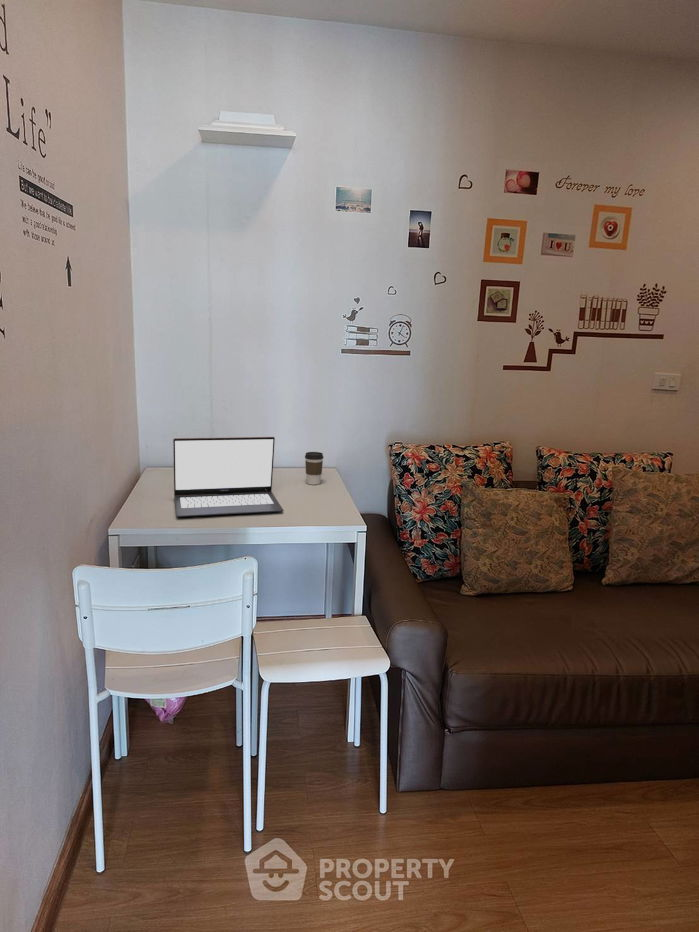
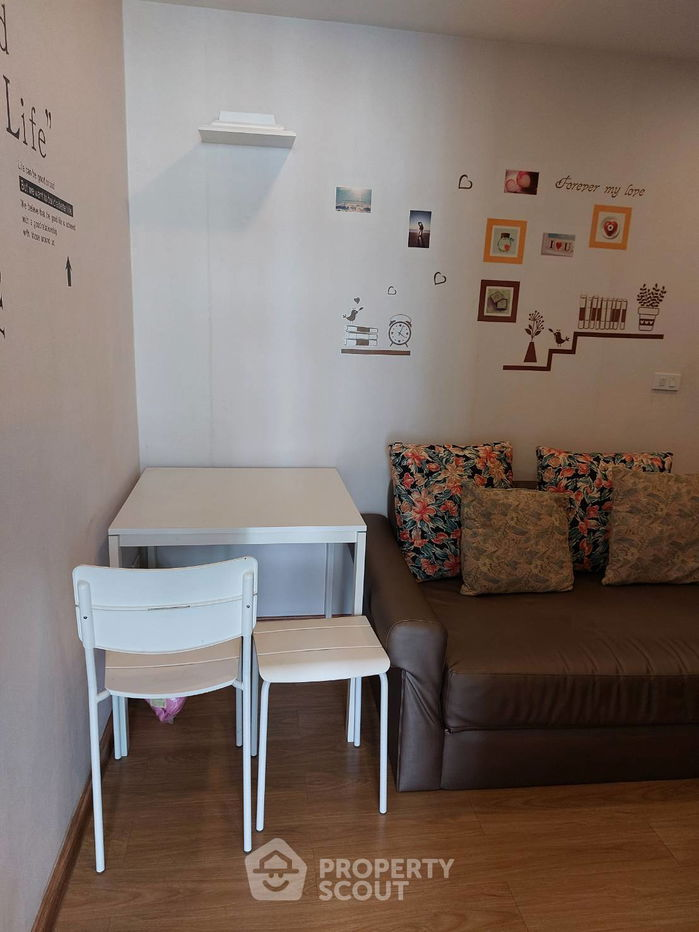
- laptop [172,436,284,518]
- coffee cup [304,451,324,486]
